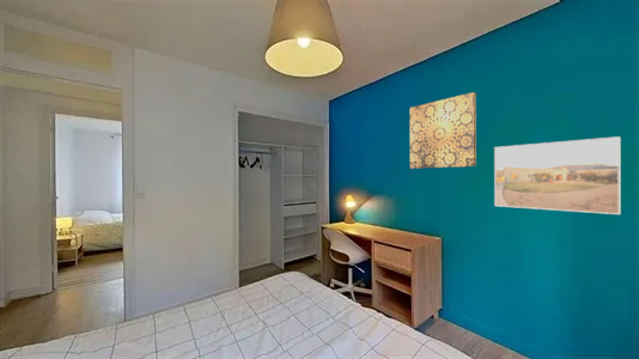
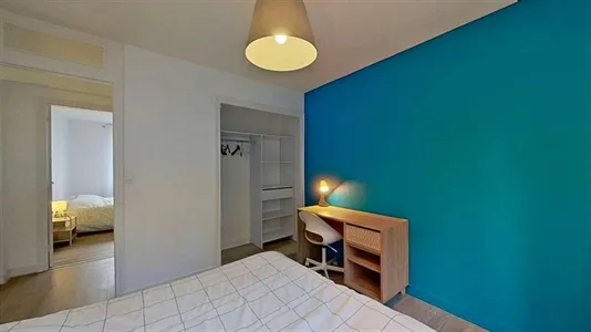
- wall art [409,91,477,170]
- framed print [493,135,621,215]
